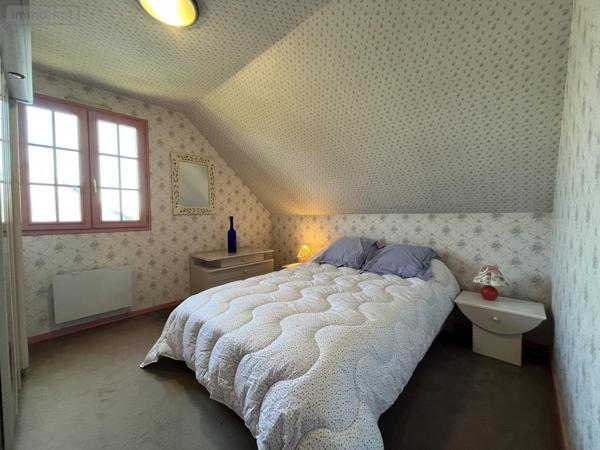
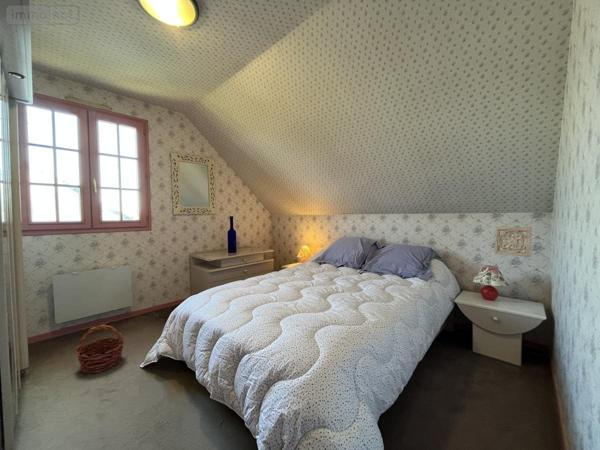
+ basket [75,324,125,374]
+ wall ornament [494,226,532,258]
